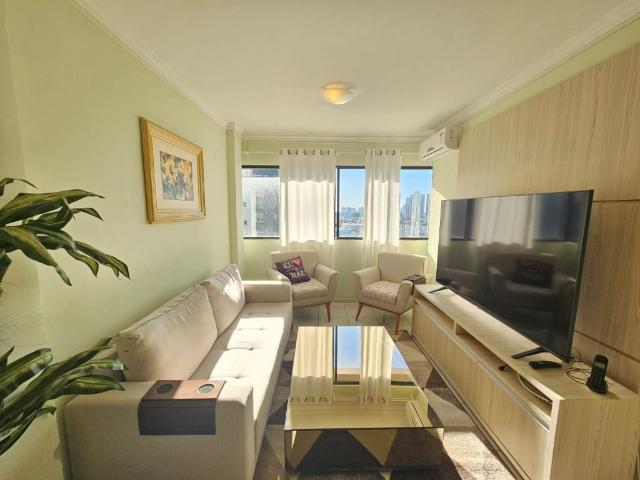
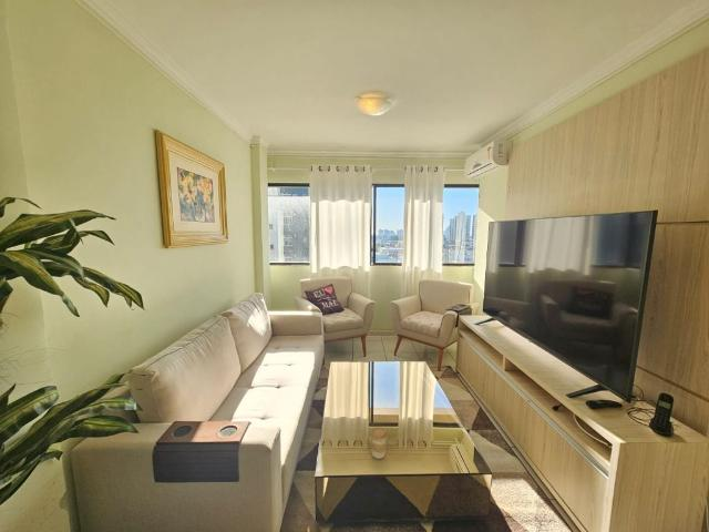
+ coffee cup [369,427,389,460]
